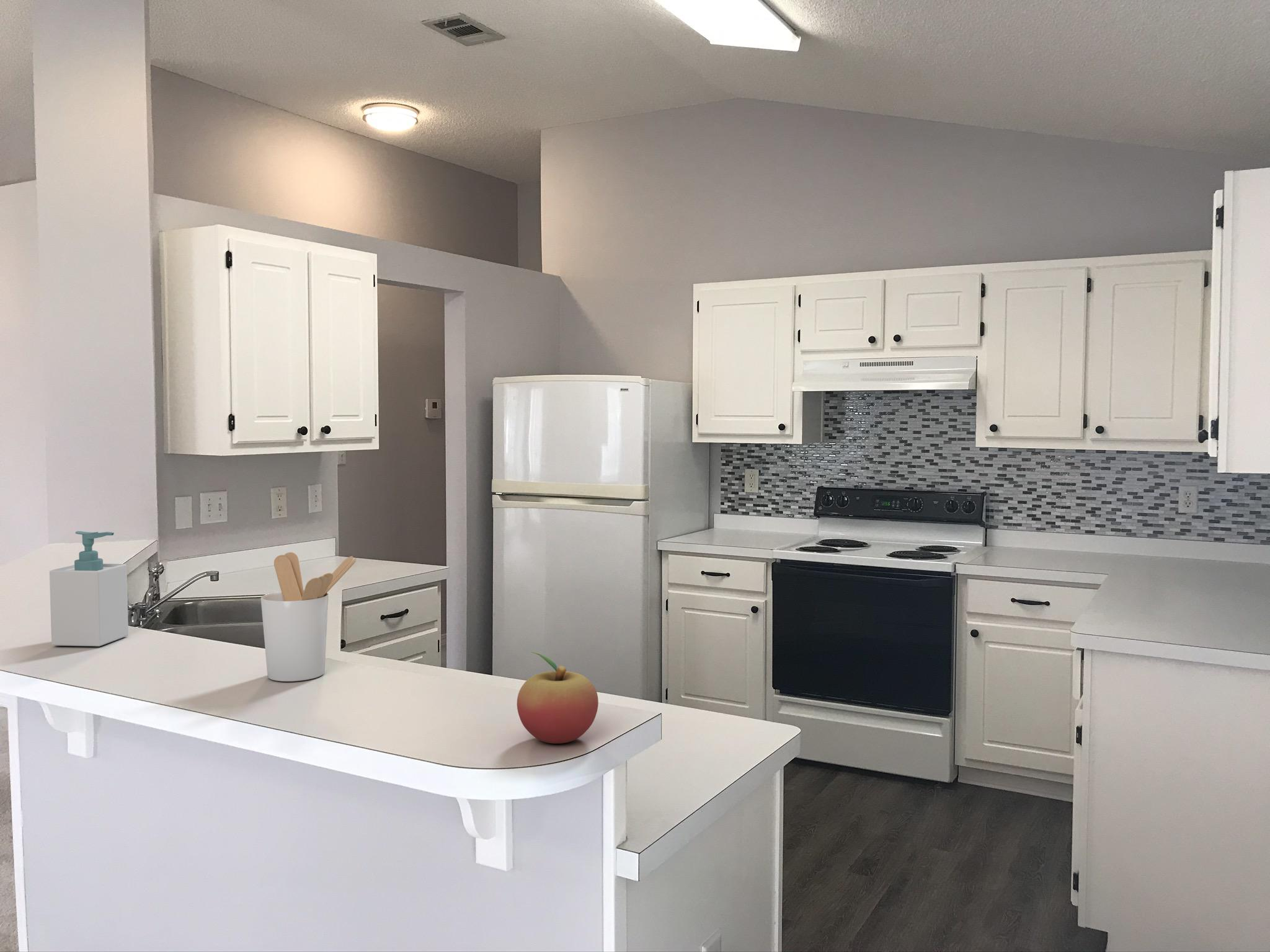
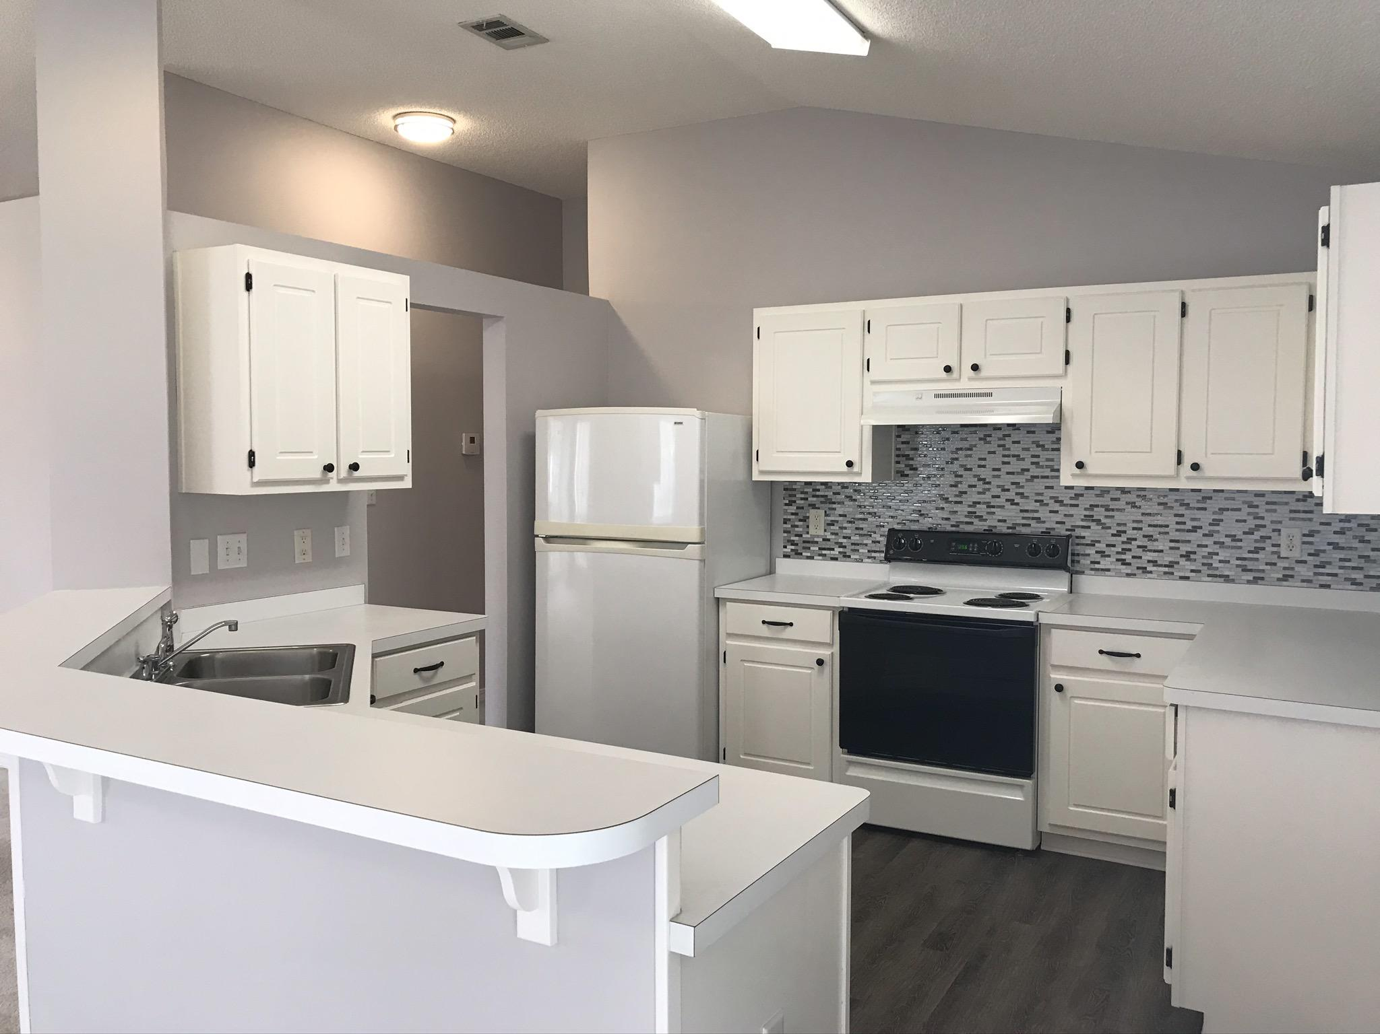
- fruit [517,651,599,744]
- soap bottle [49,531,129,647]
- utensil holder [260,552,357,682]
